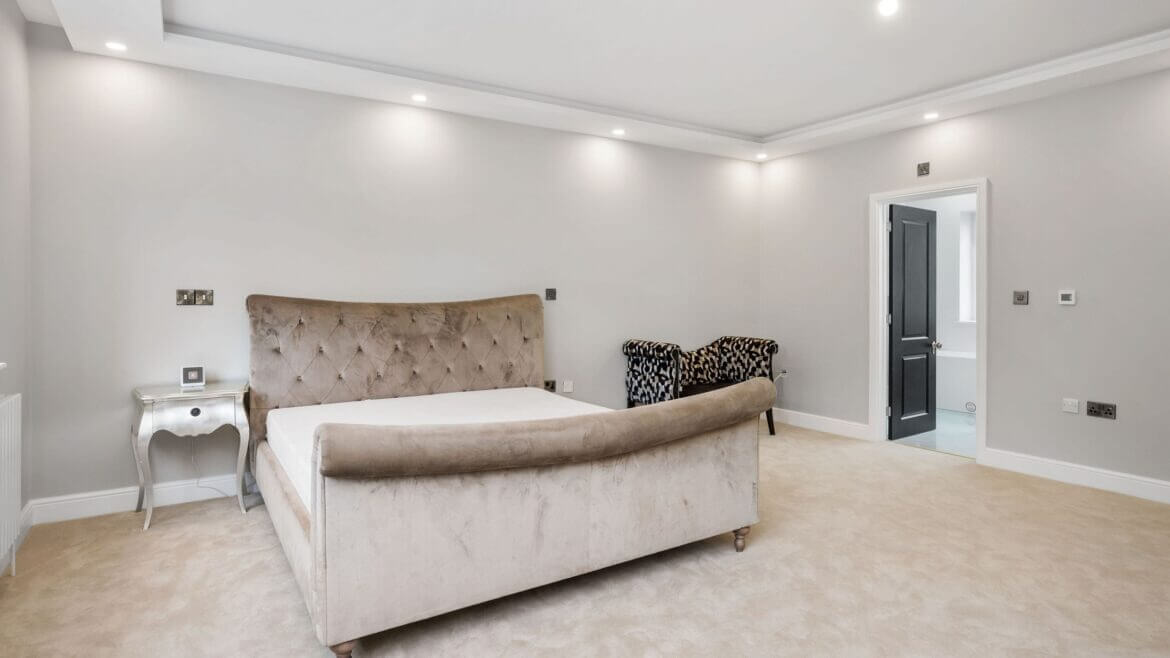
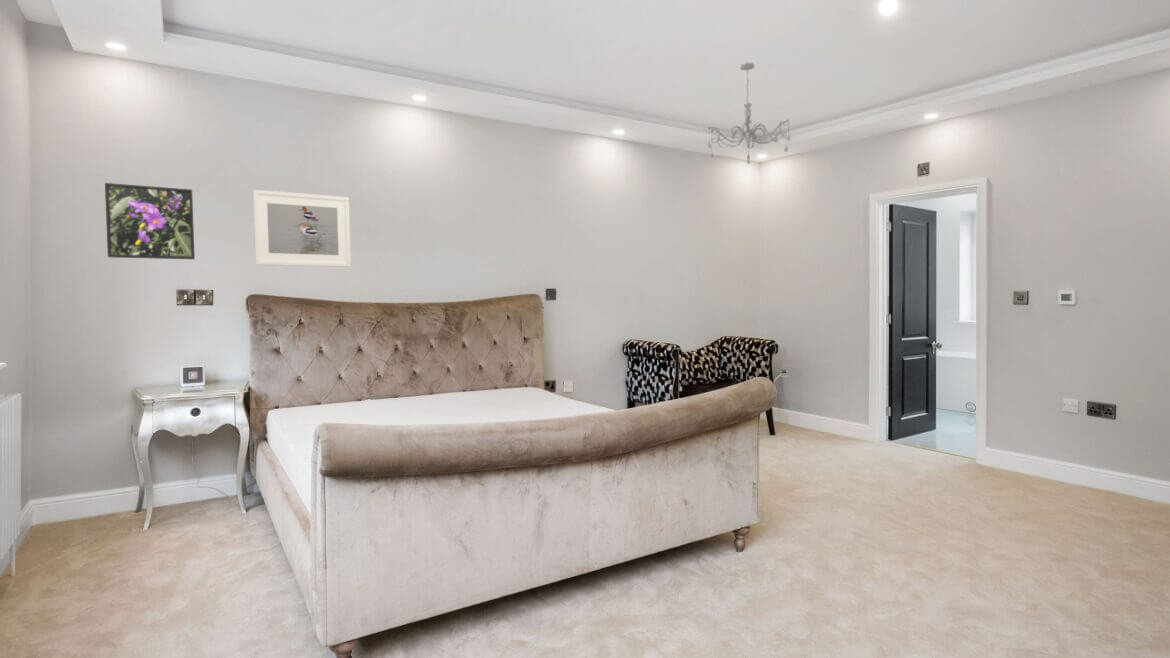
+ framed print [104,182,196,260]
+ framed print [252,189,352,268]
+ chandelier [706,62,792,165]
